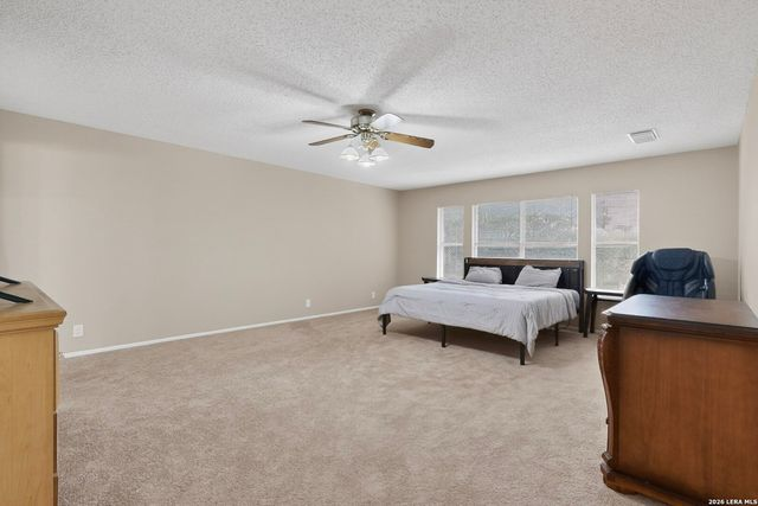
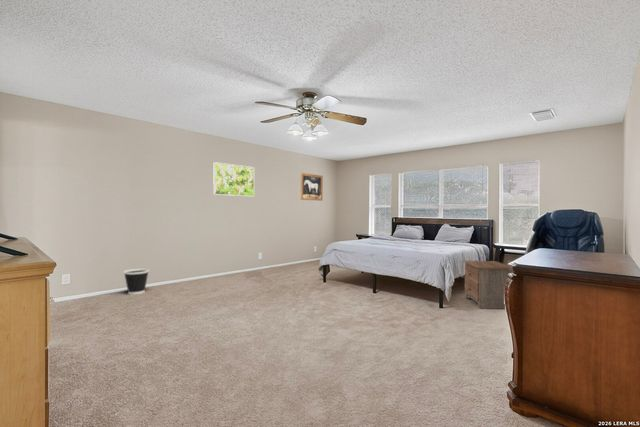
+ wall art [300,172,324,202]
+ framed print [212,161,255,197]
+ wastebasket [123,268,150,295]
+ nightstand [462,260,511,310]
